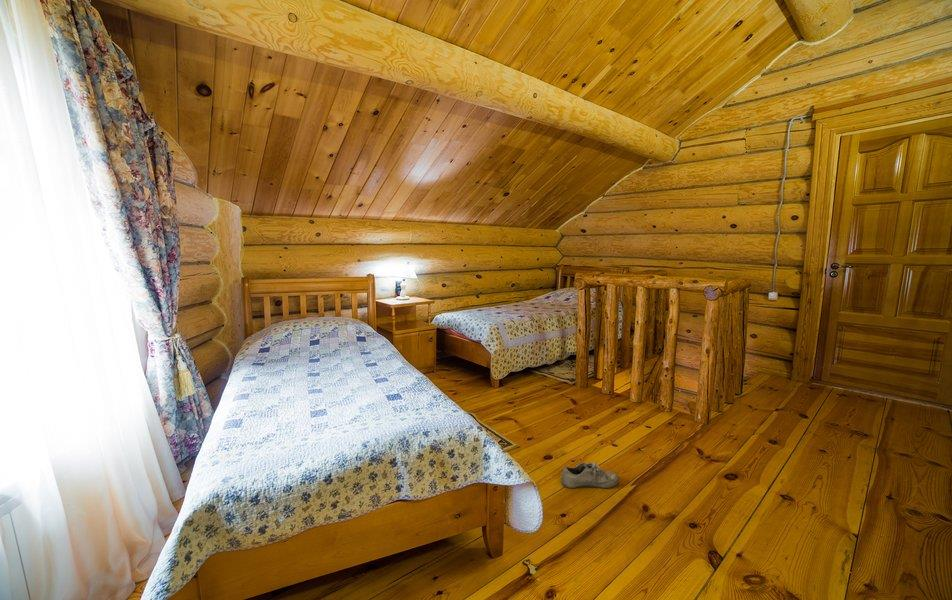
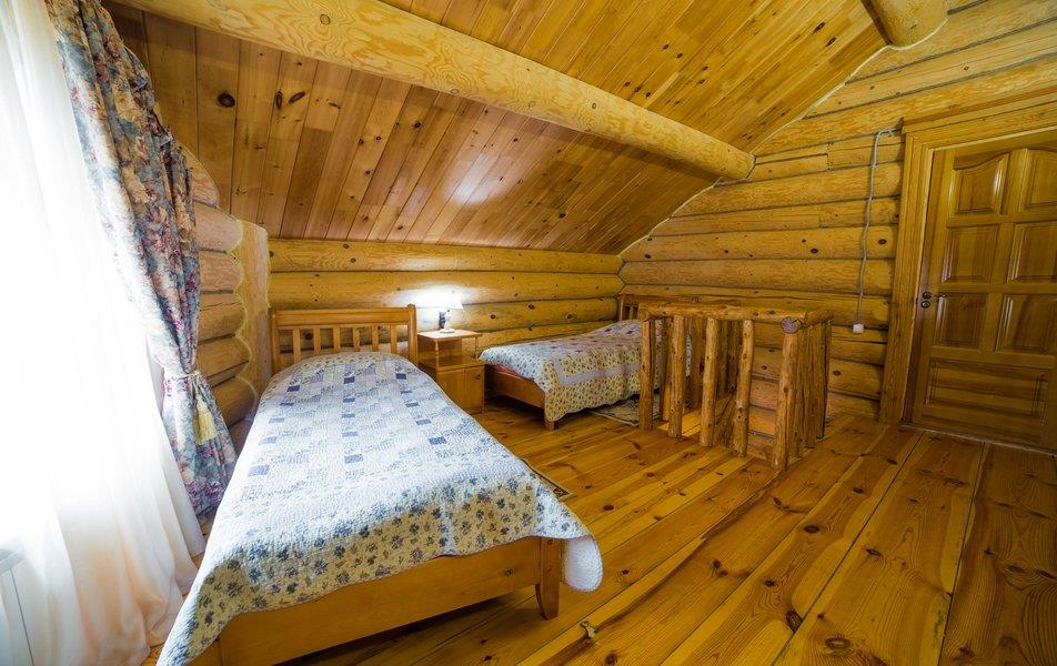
- shoe [560,461,620,489]
